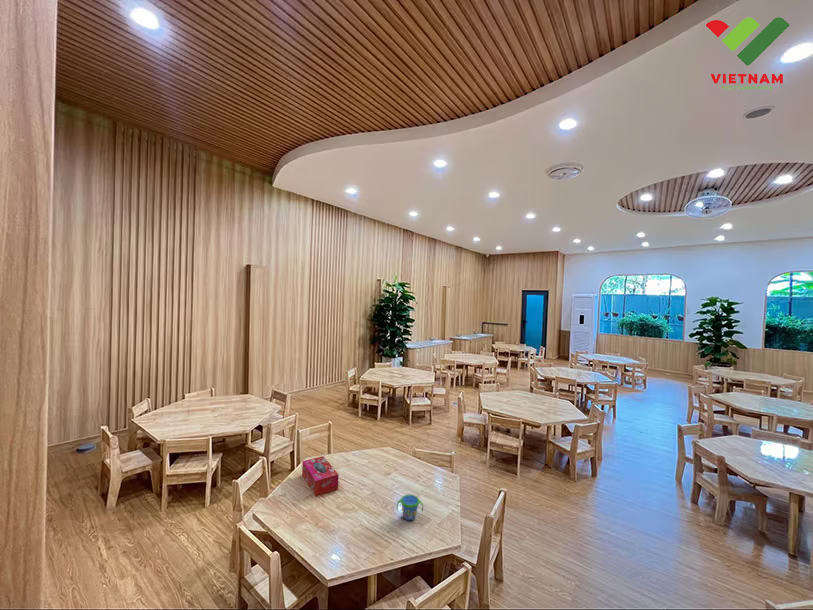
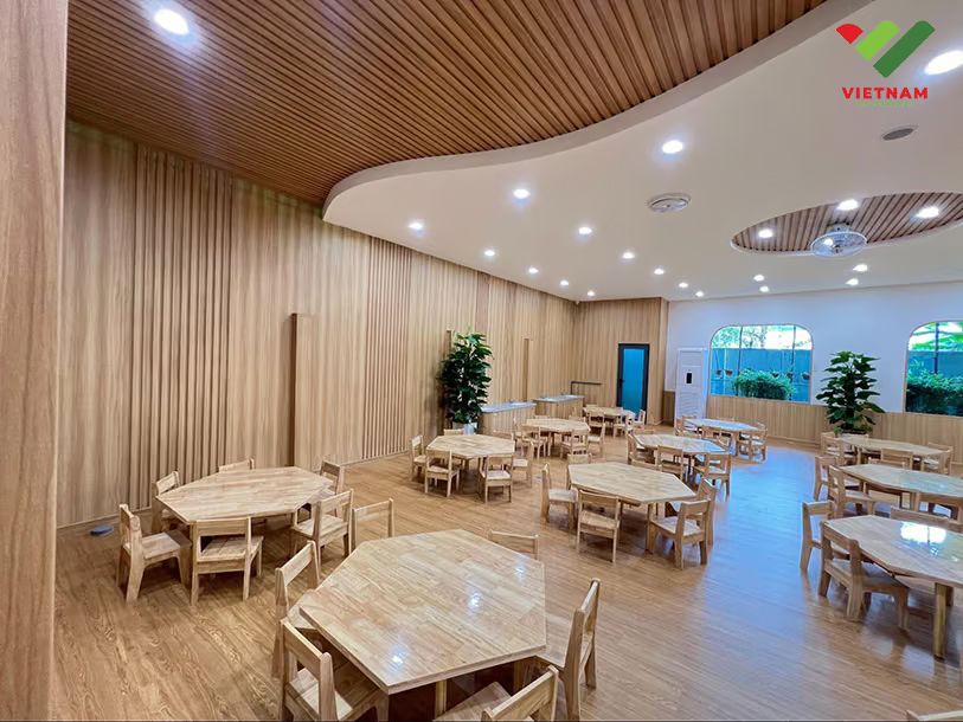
- snack cup [396,494,424,521]
- tissue box [301,455,340,497]
